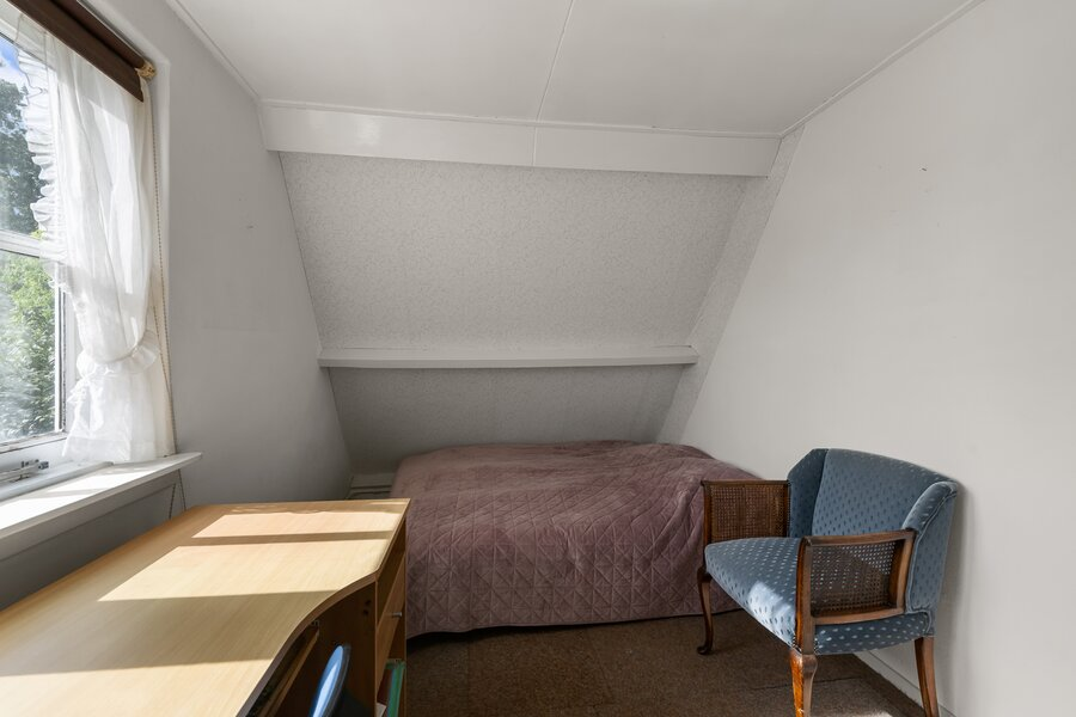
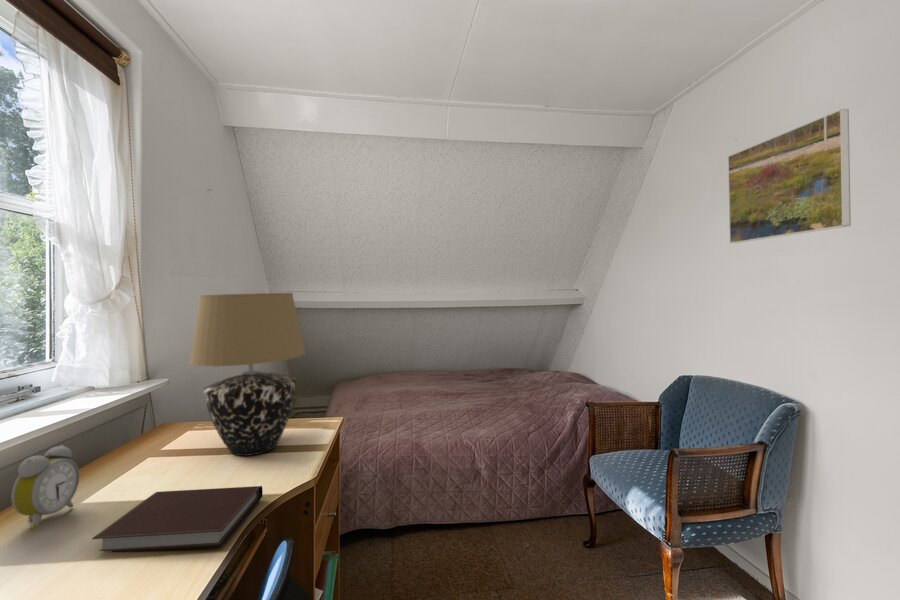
+ alarm clock [10,444,81,531]
+ notebook [91,485,264,553]
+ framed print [727,108,852,244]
+ table lamp [188,292,307,457]
